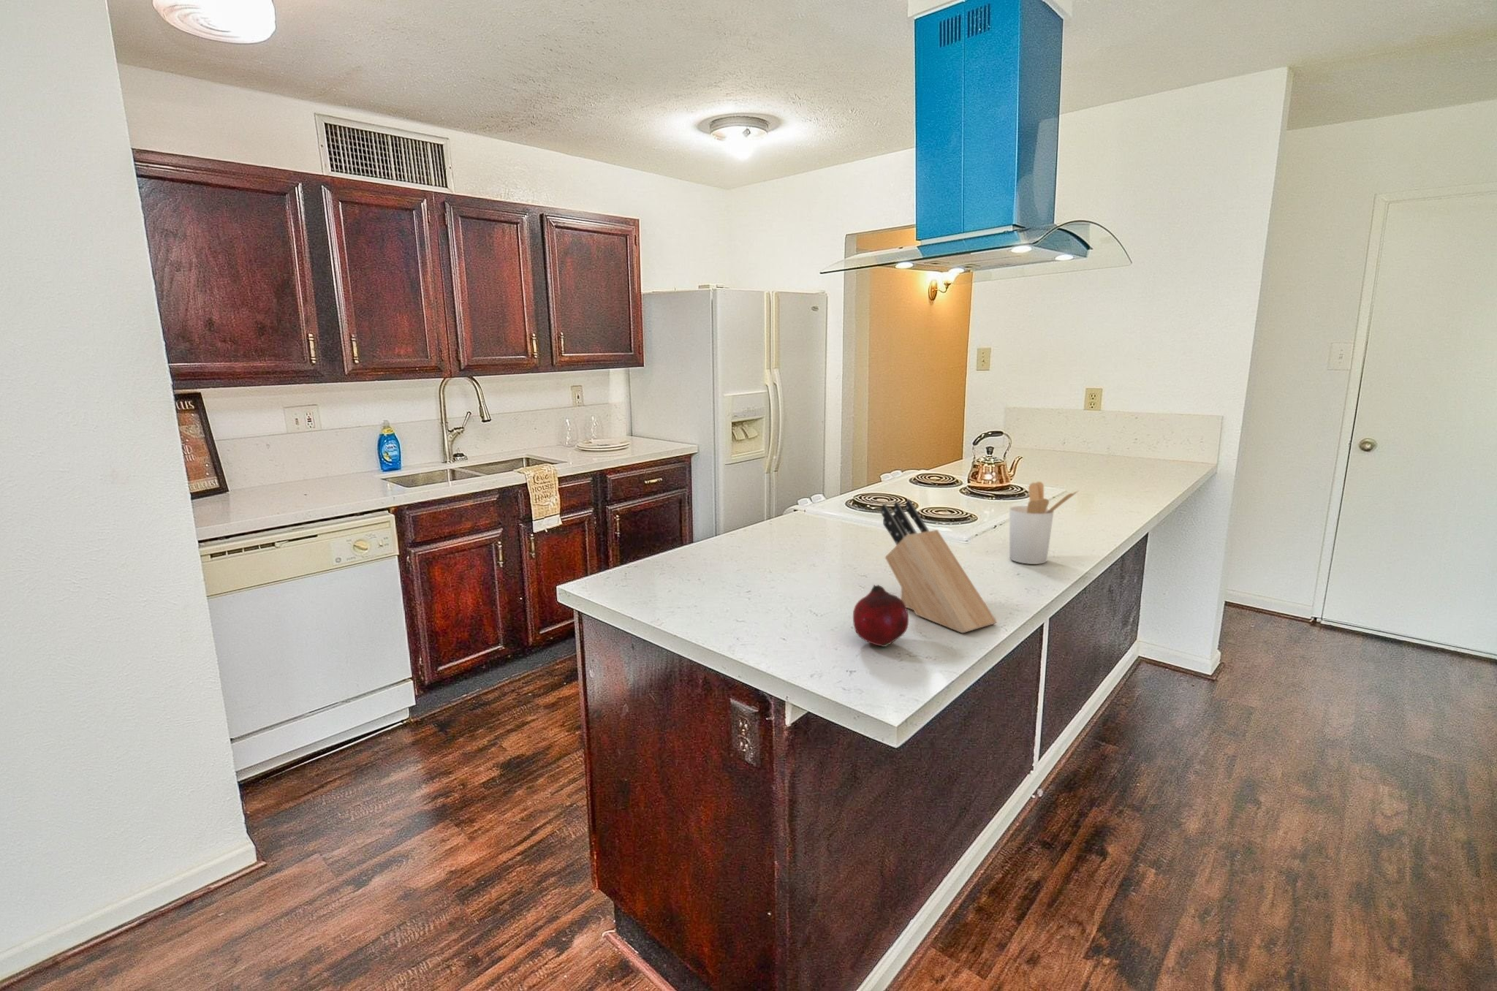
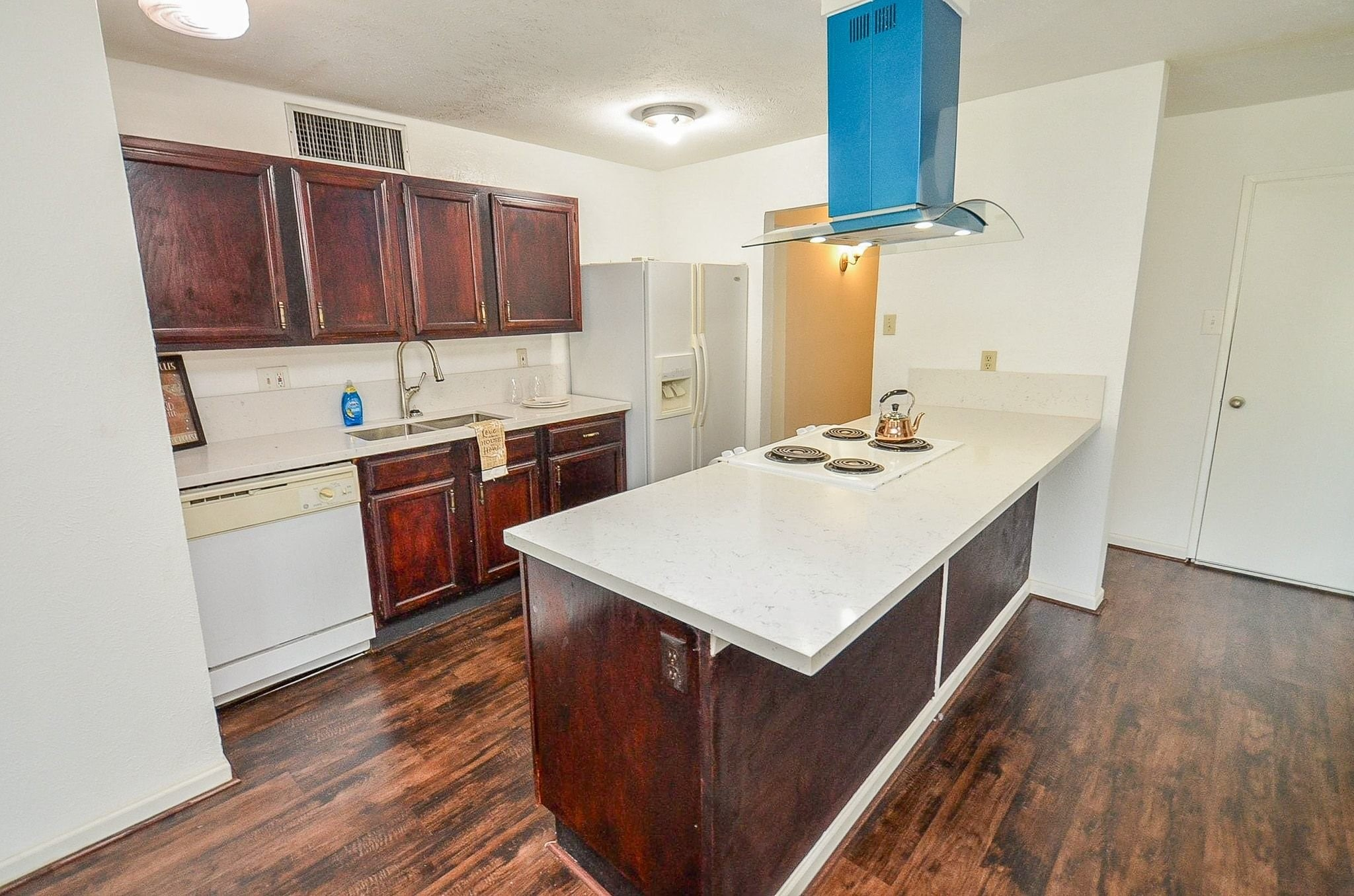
- fruit [852,584,909,647]
- knife block [880,499,997,634]
- utensil holder [1008,481,1079,565]
